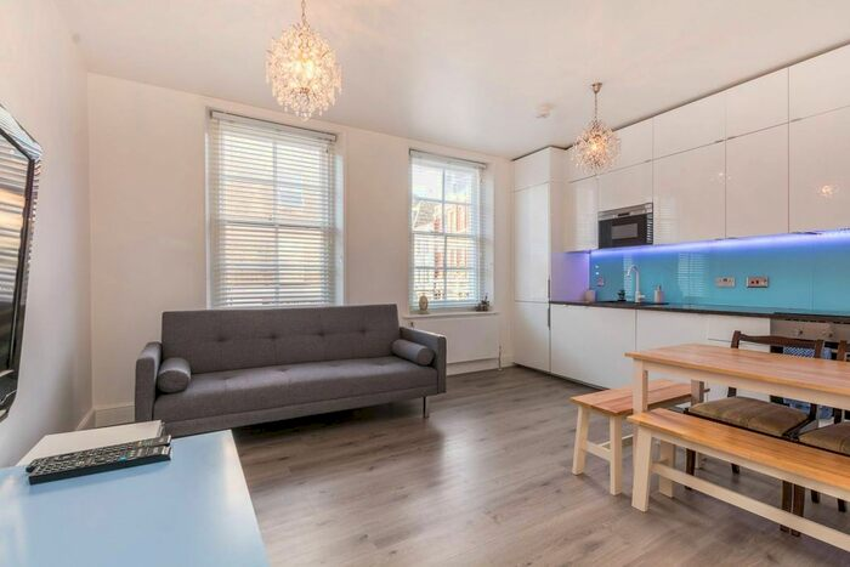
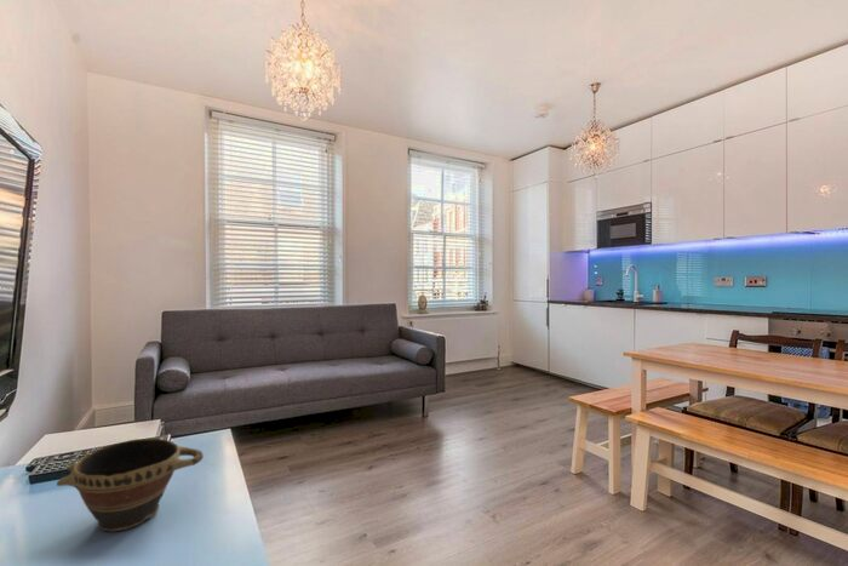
+ bowl [56,438,205,532]
